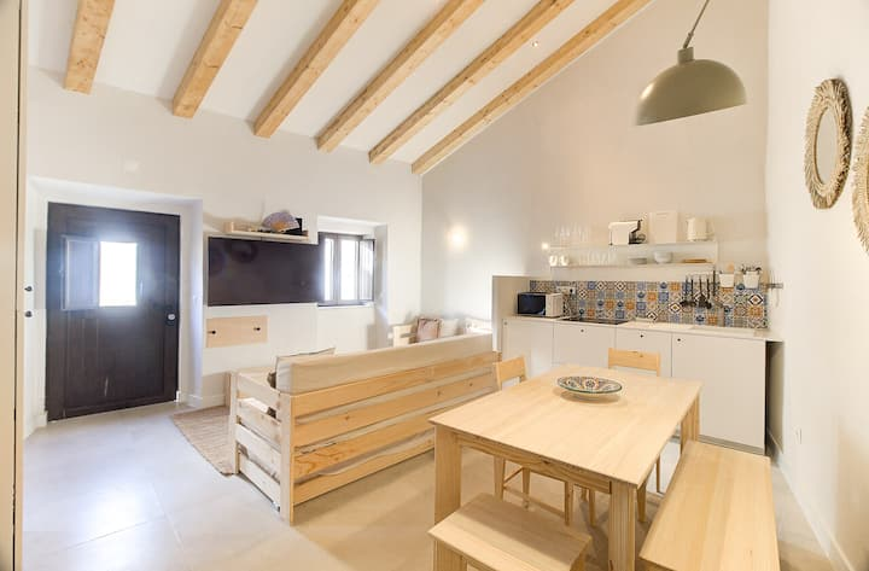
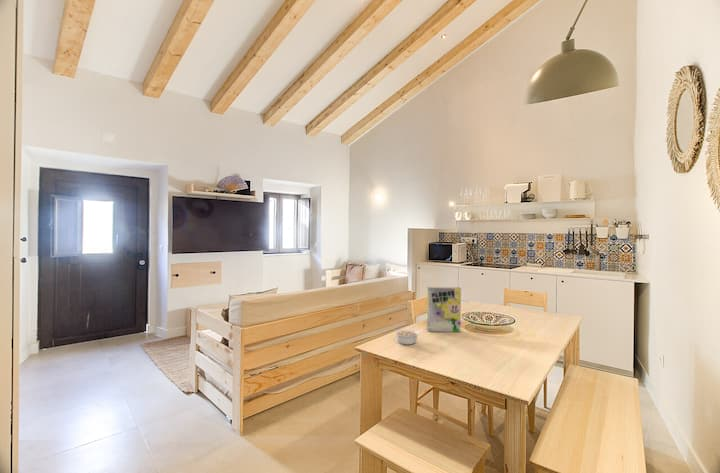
+ cereal box [426,286,462,333]
+ legume [394,328,424,346]
